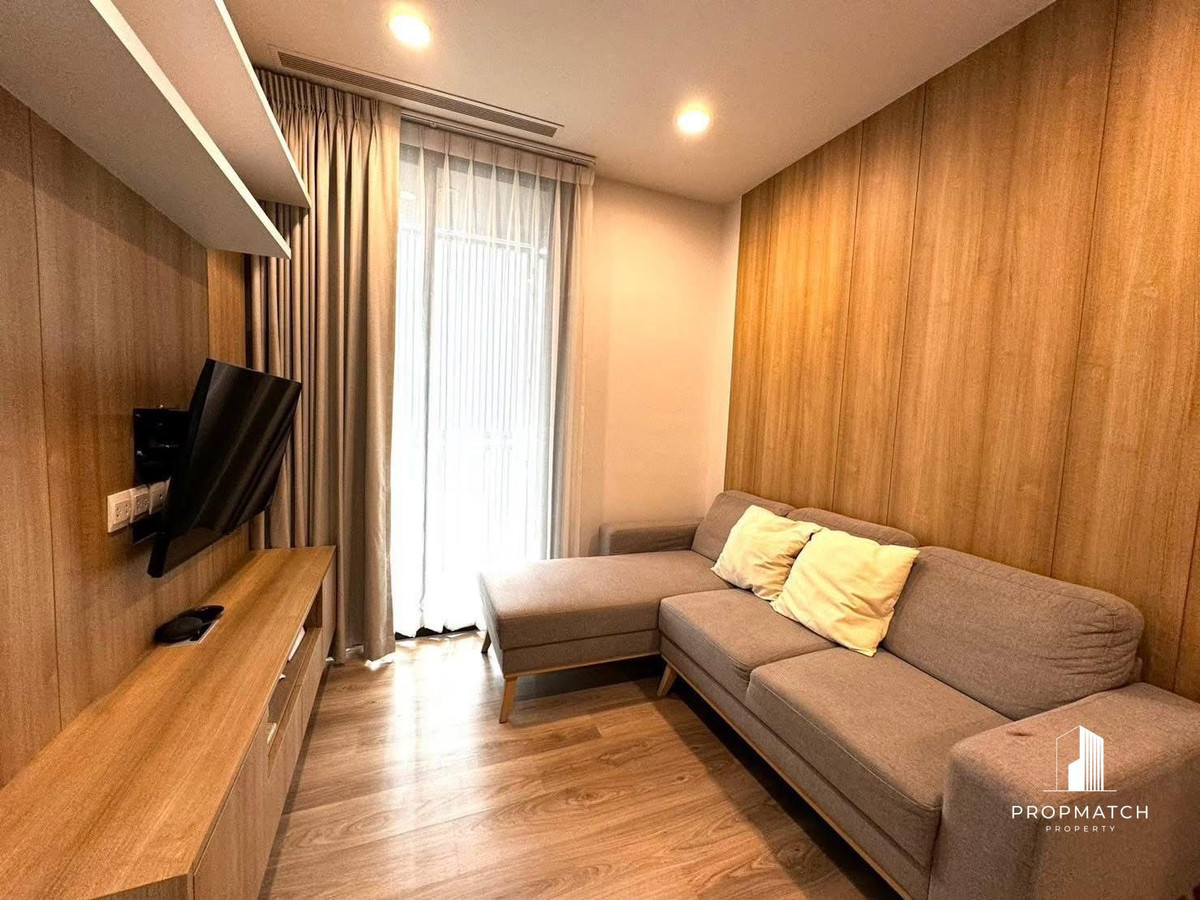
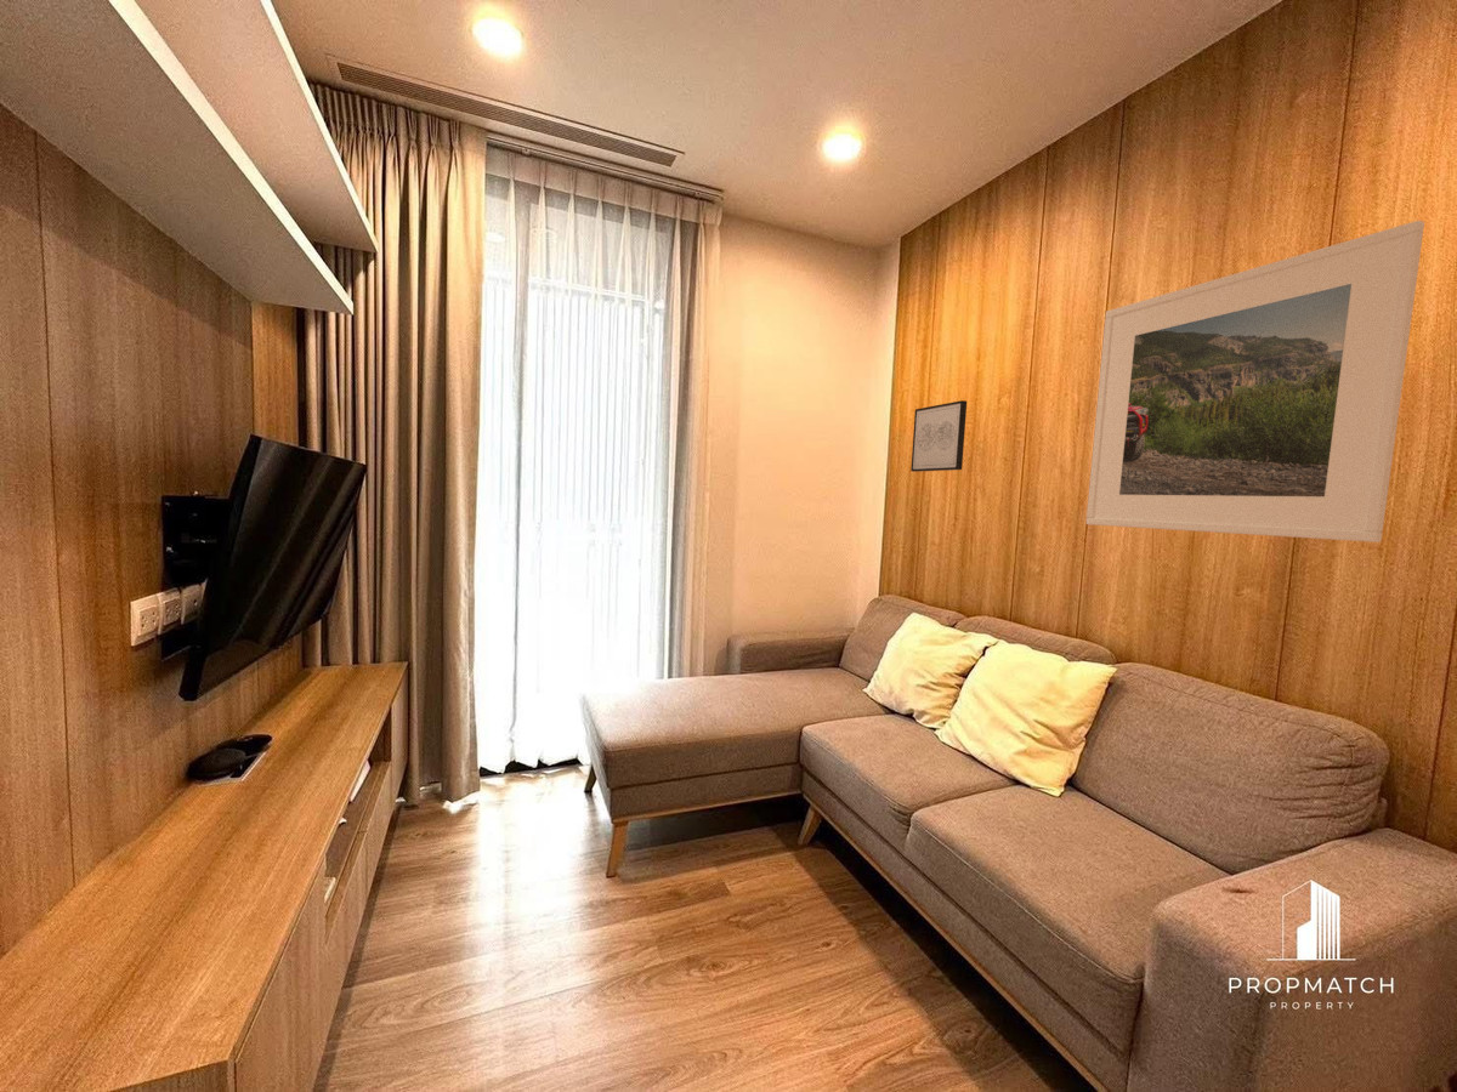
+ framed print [1085,220,1425,544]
+ wall art [909,399,968,473]
